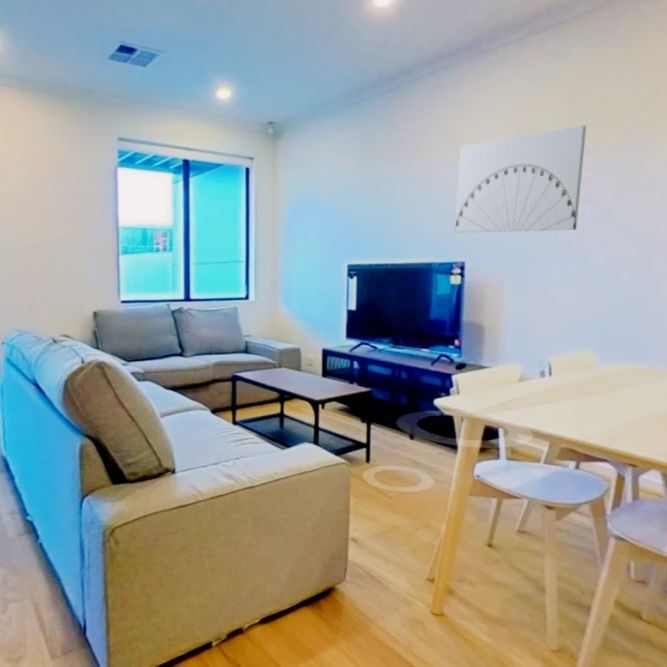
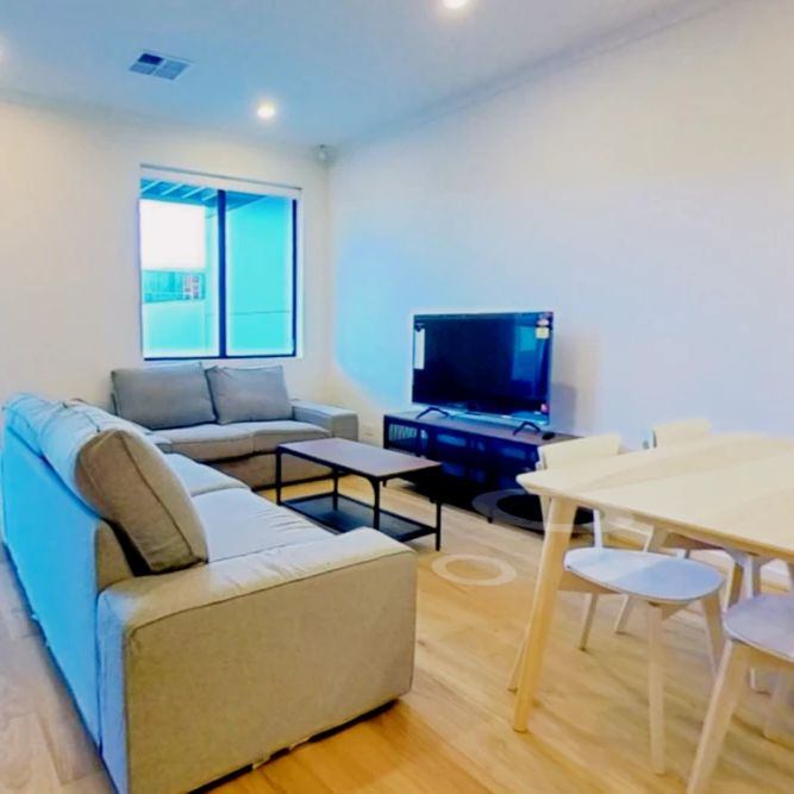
- wall art [454,124,587,233]
